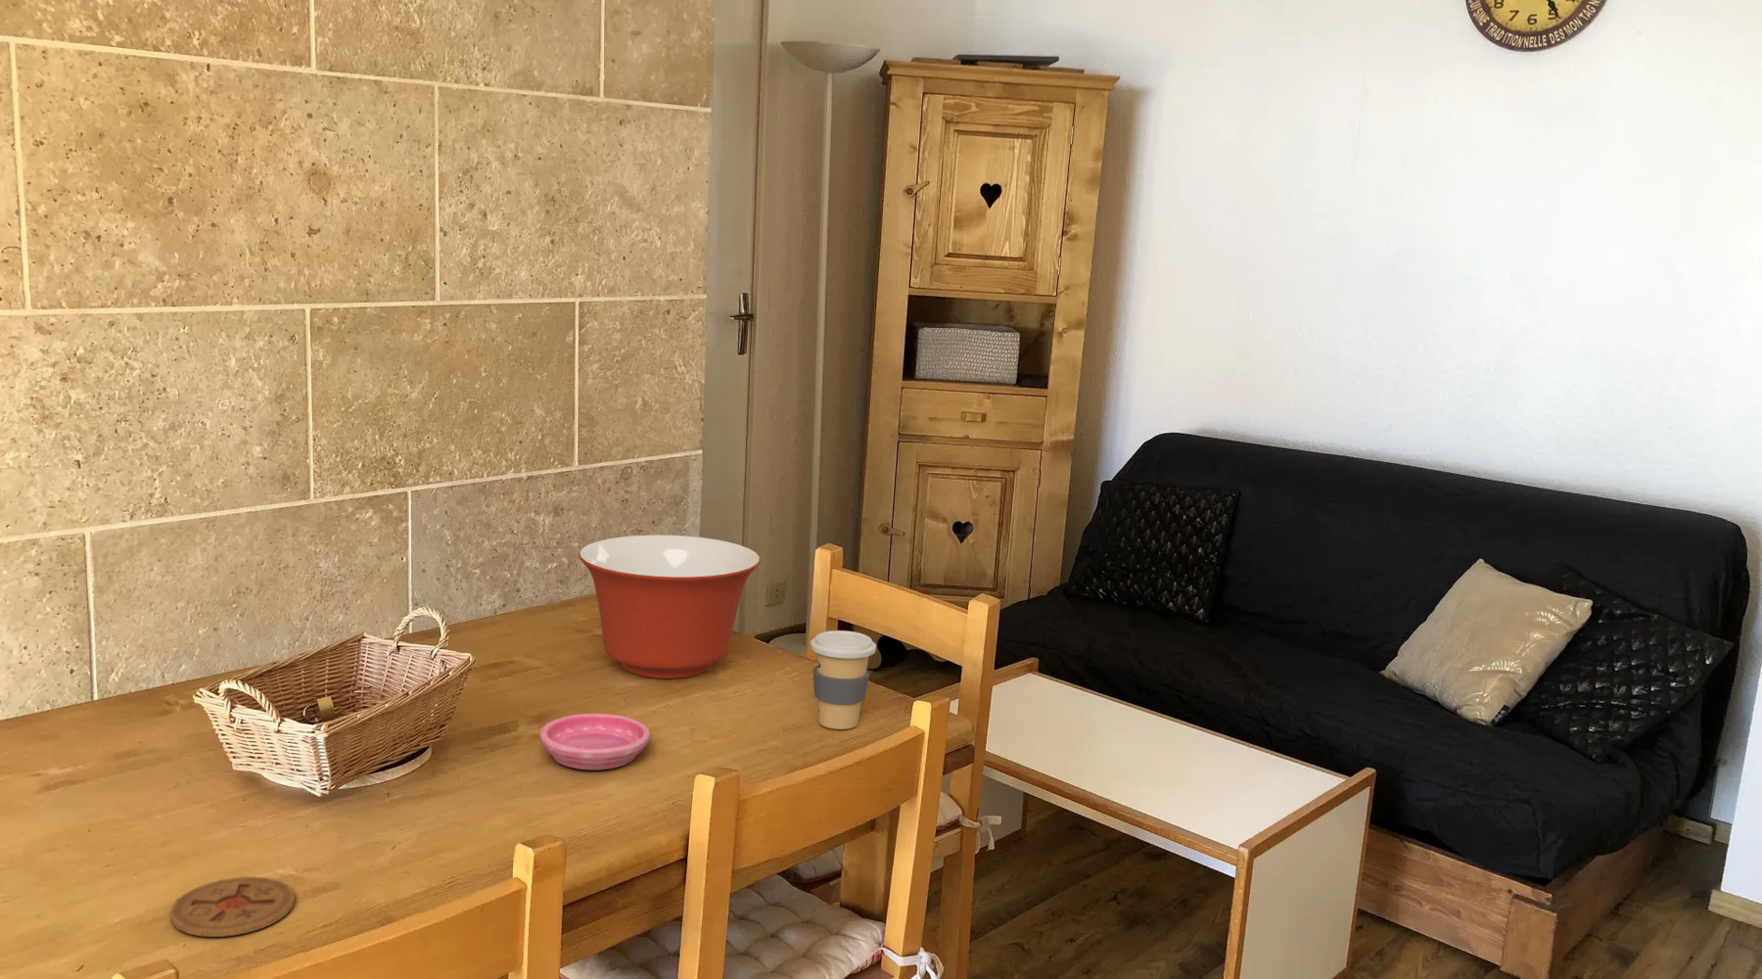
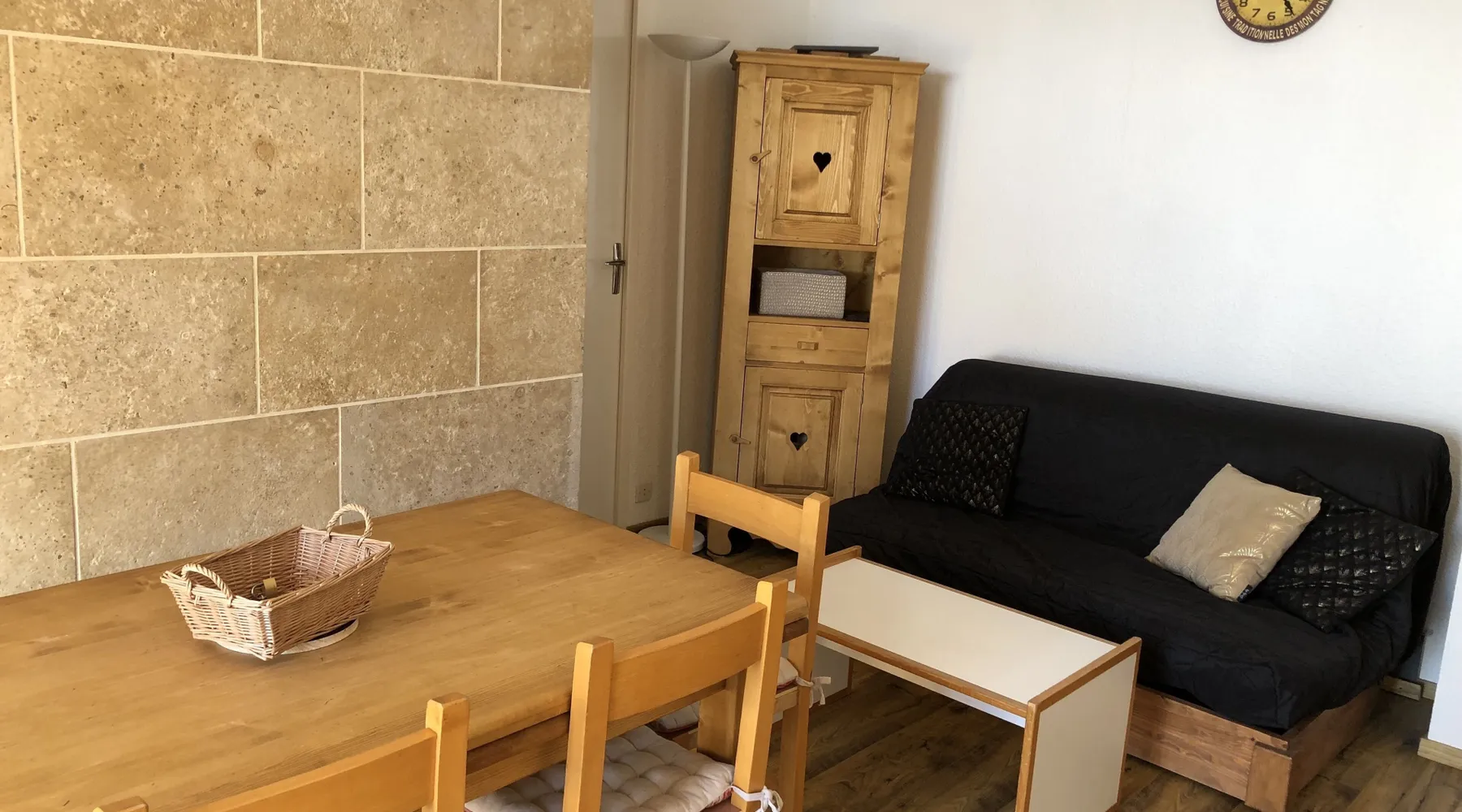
- coffee cup [810,629,877,731]
- saucer [540,713,651,770]
- mixing bowl [577,534,762,680]
- coaster [170,877,295,938]
